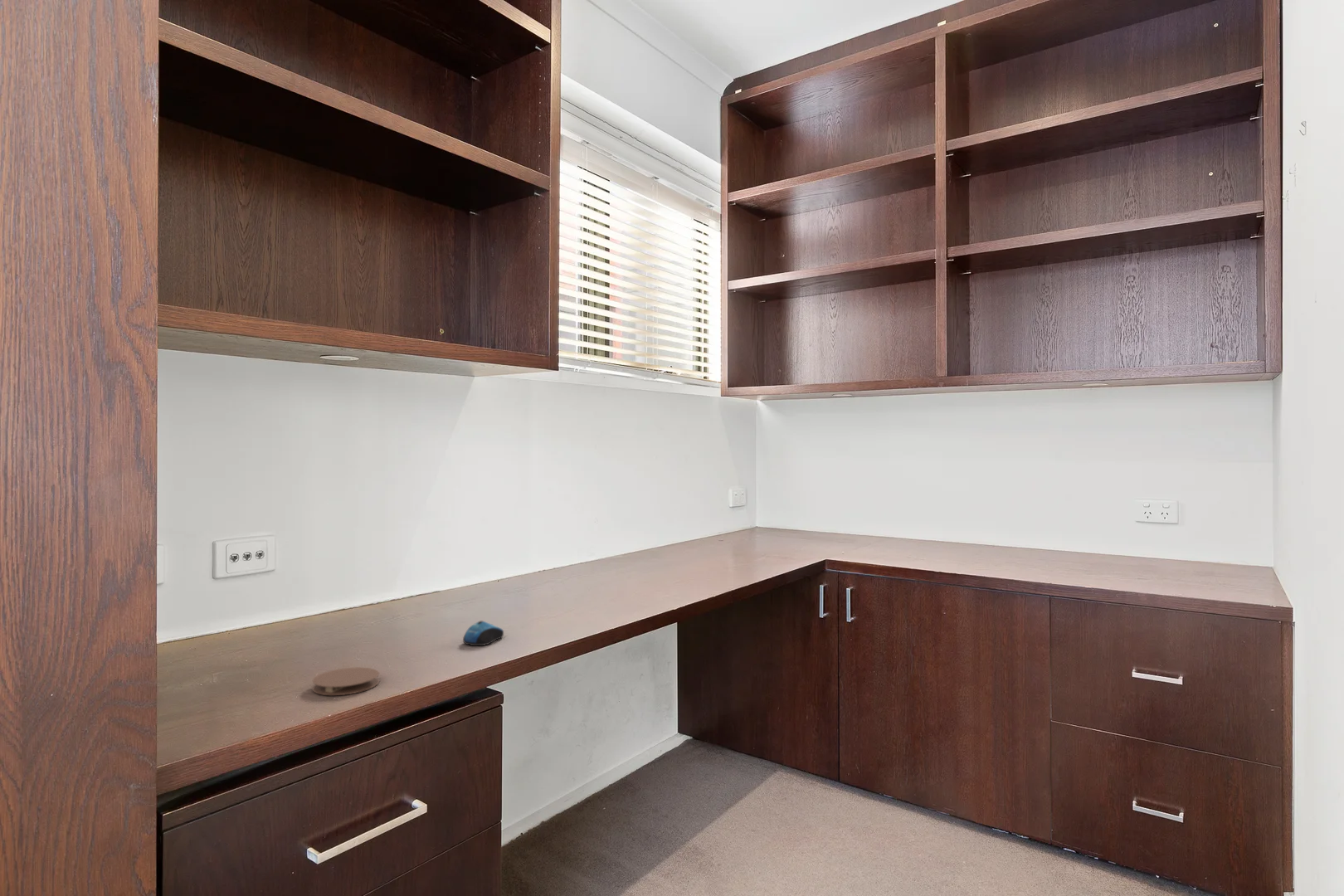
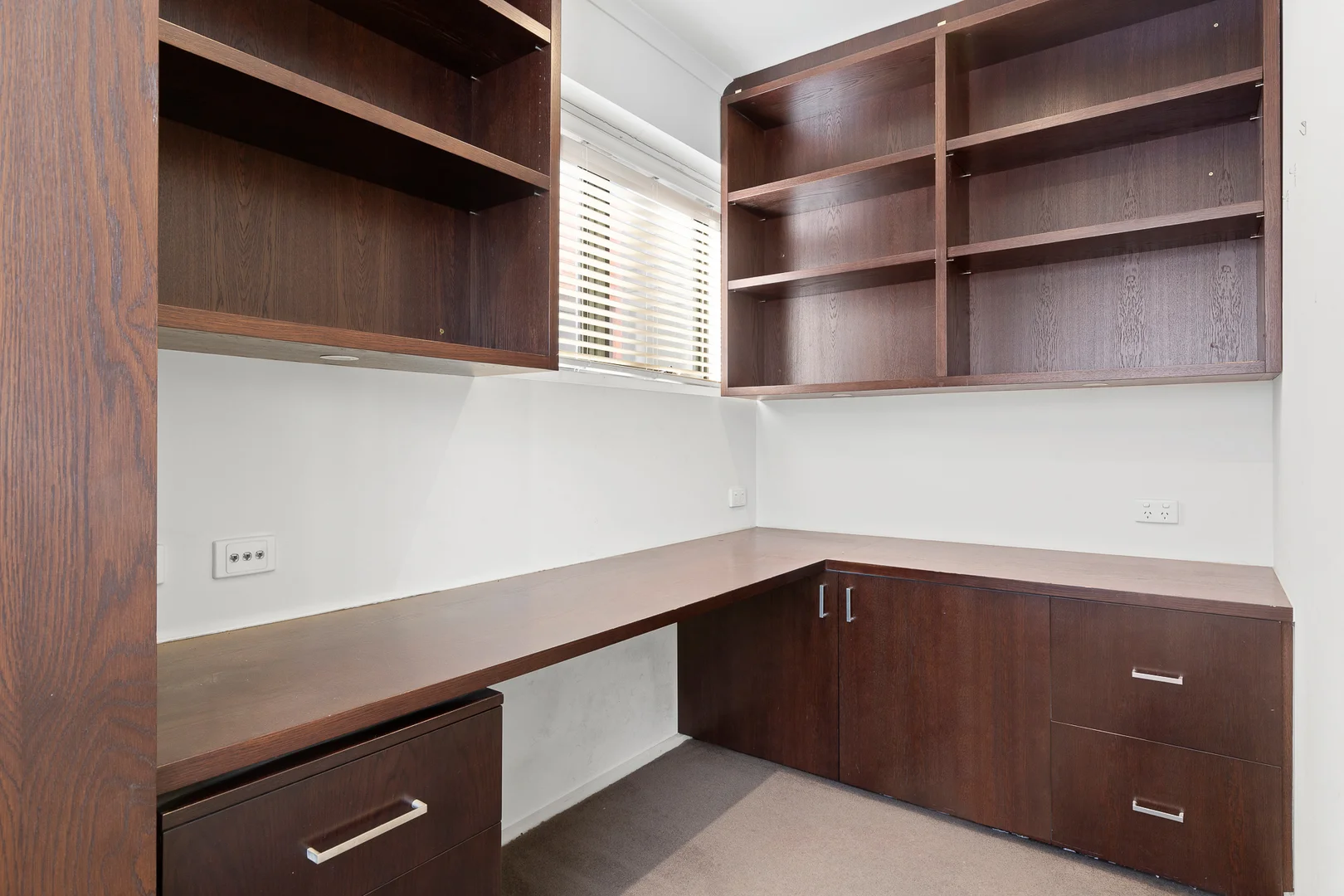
- computer mouse [462,621,504,646]
- coaster [312,666,380,696]
